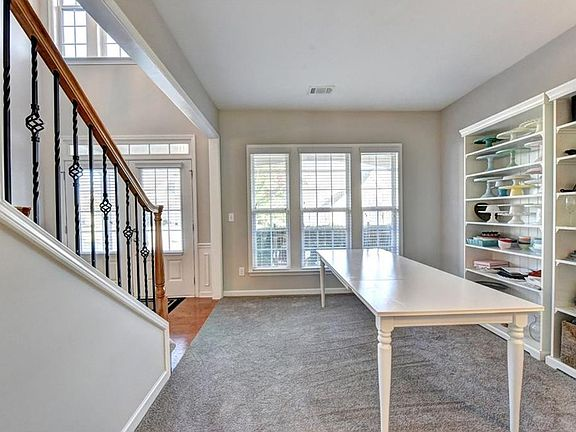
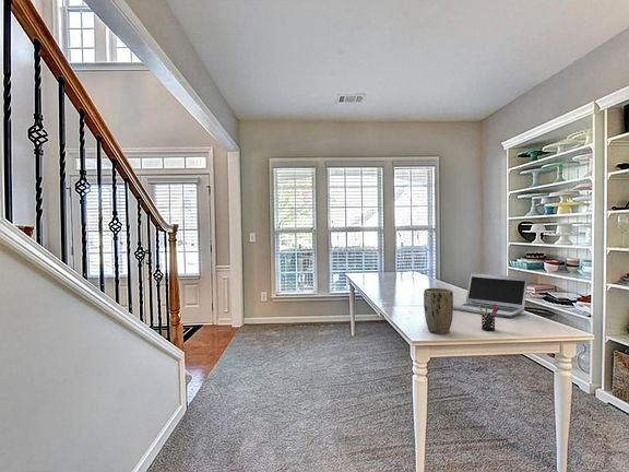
+ plant pot [423,287,454,334]
+ laptop [453,272,530,318]
+ pen holder [478,304,498,332]
